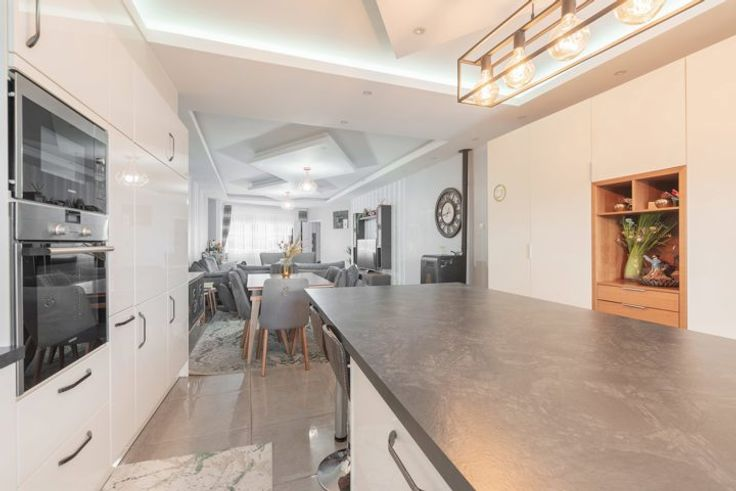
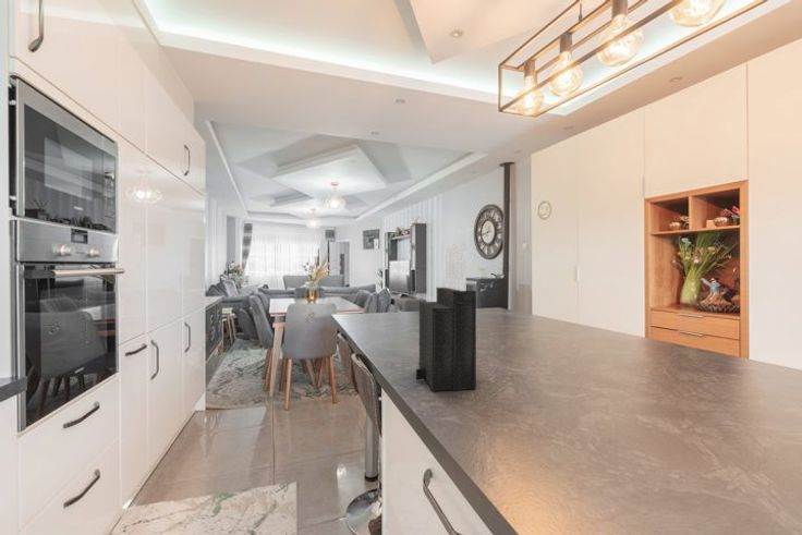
+ knife block [415,241,477,392]
